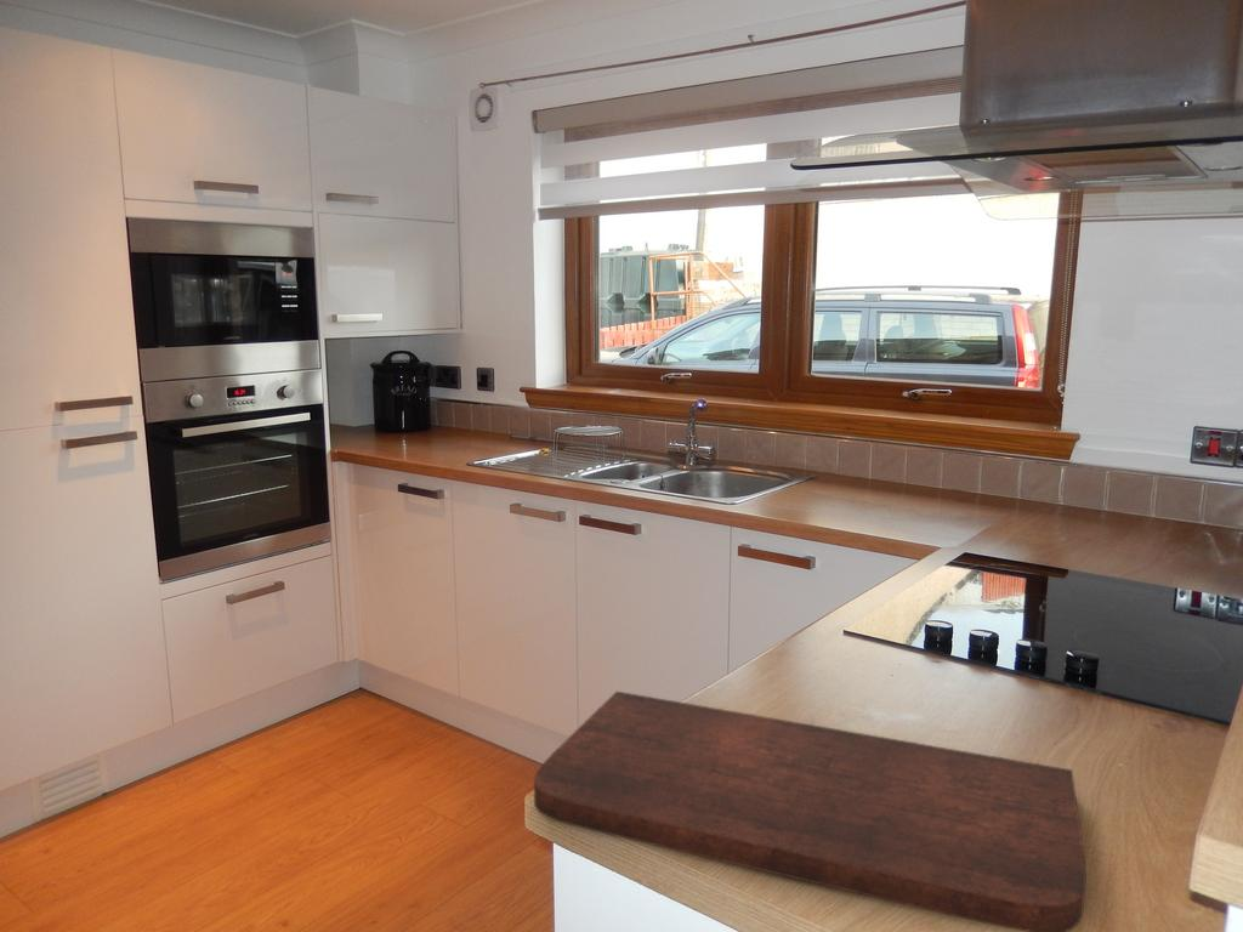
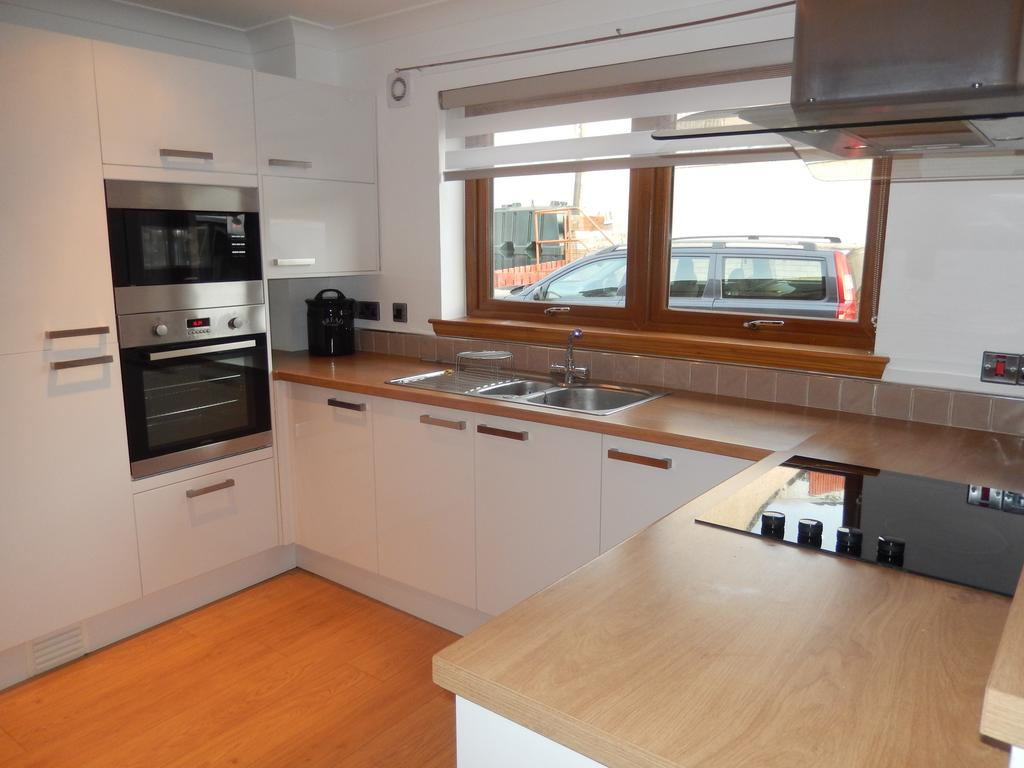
- cutting board [533,691,1088,932]
